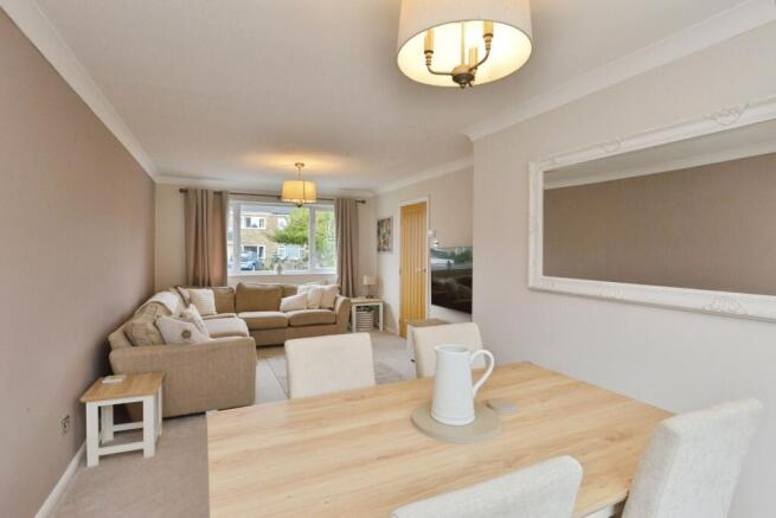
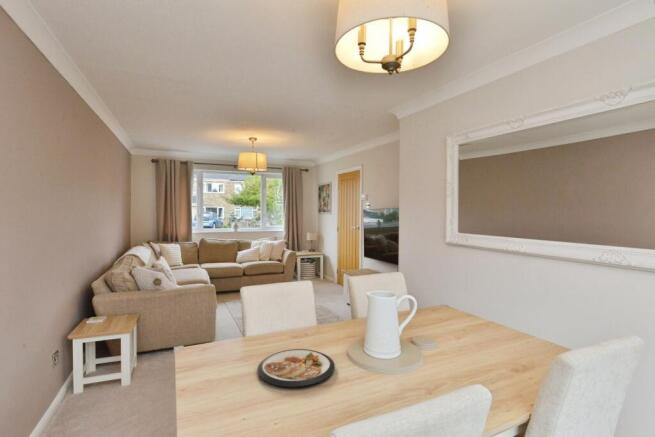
+ dish [257,348,336,389]
